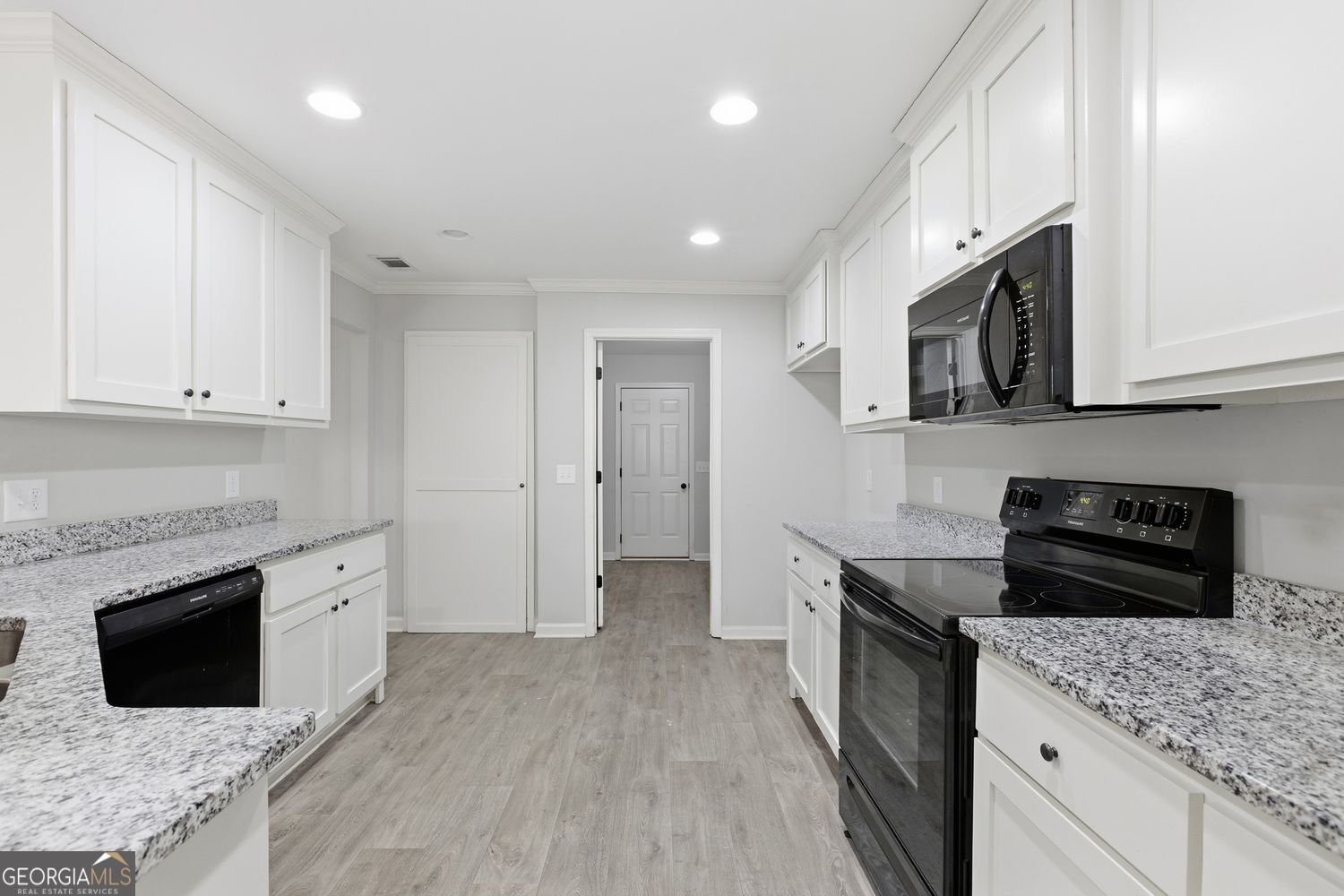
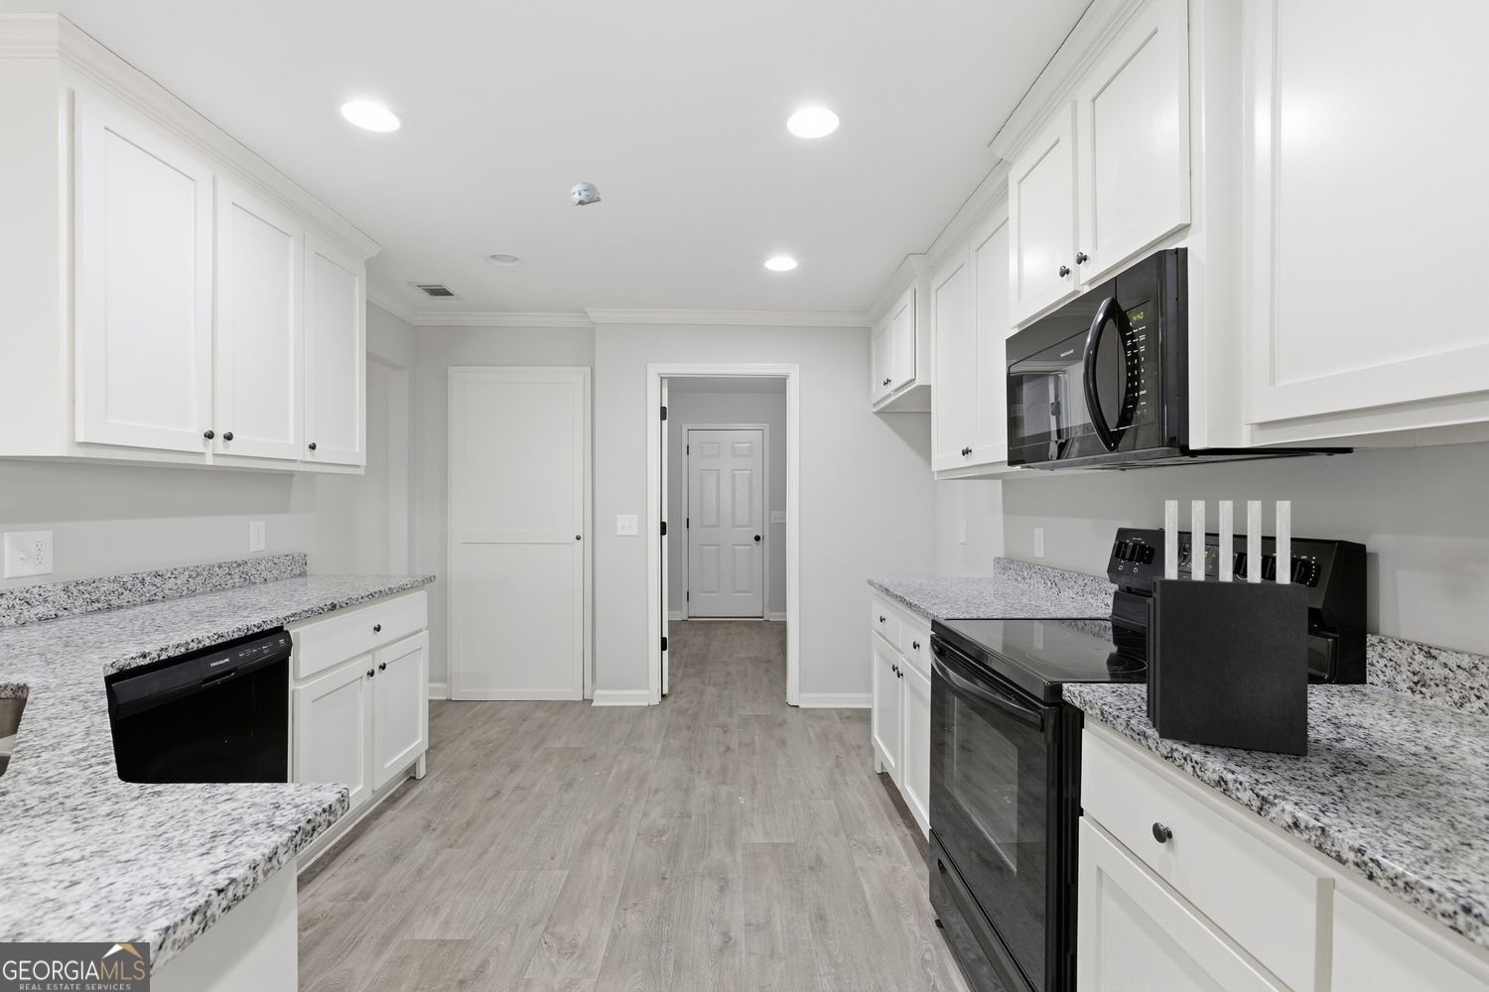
+ knife block [1146,499,1310,757]
+ smoke detector [569,182,602,207]
